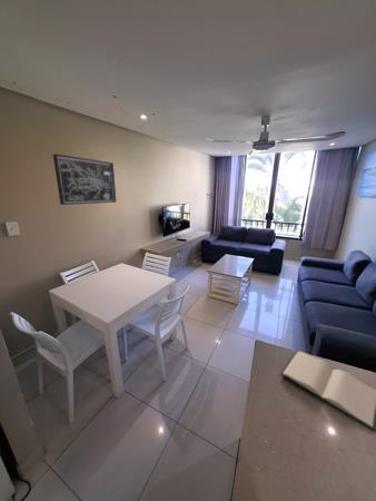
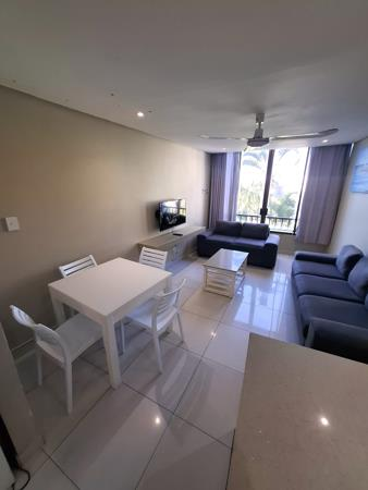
- wall art [52,153,117,206]
- hardback book [279,350,376,432]
